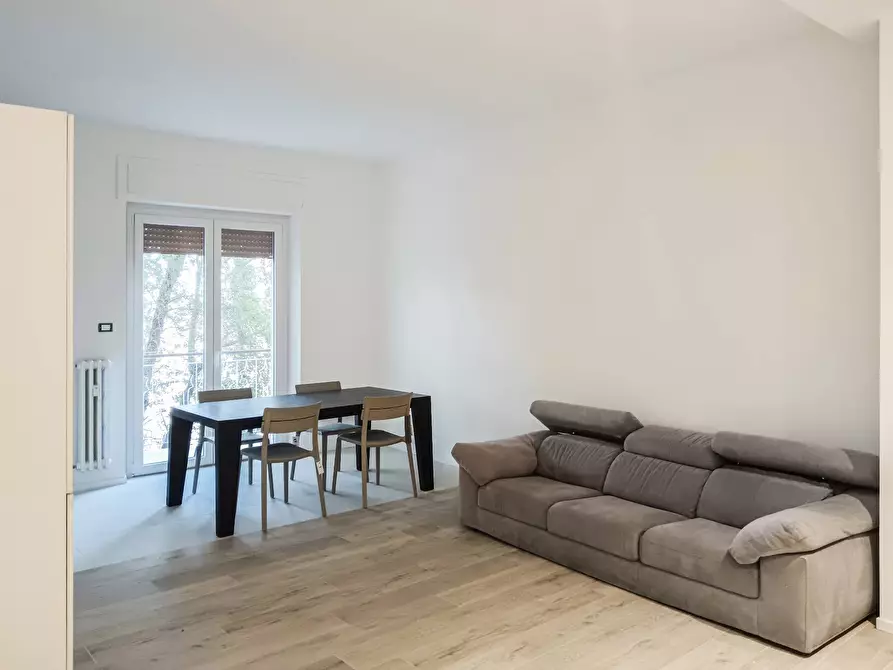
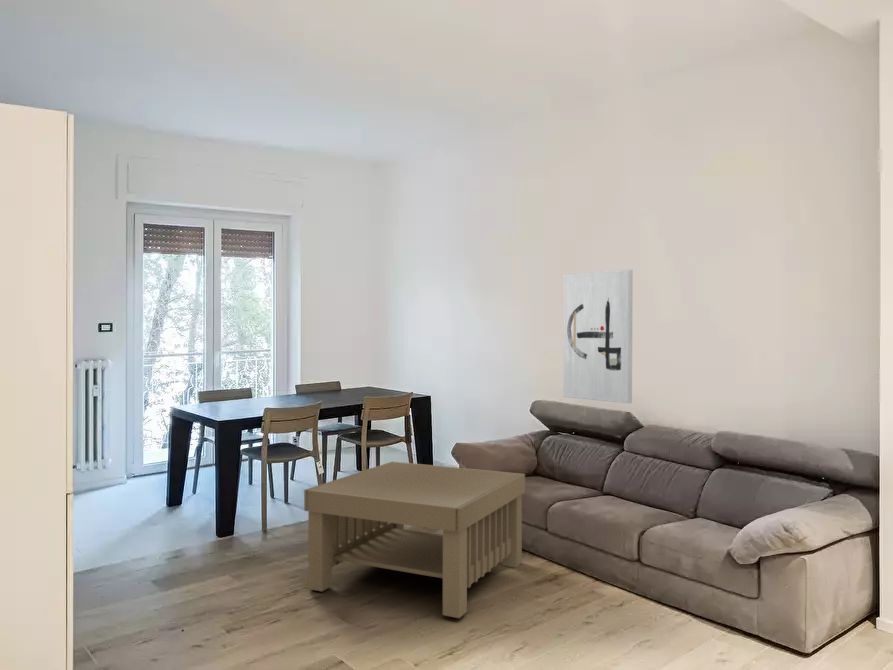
+ wall art [562,268,634,404]
+ coffee table [303,461,526,619]
